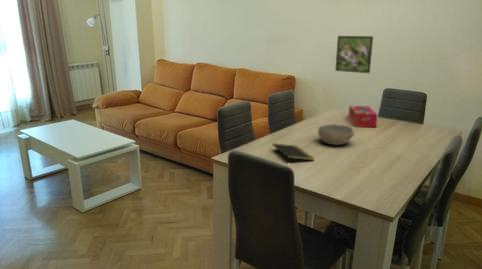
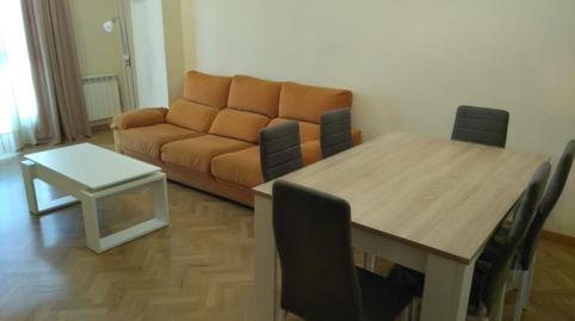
- bowl [317,123,355,146]
- notepad [272,142,315,162]
- tissue box [347,105,378,128]
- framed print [334,35,374,74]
